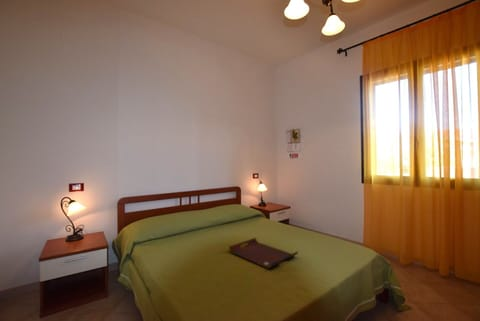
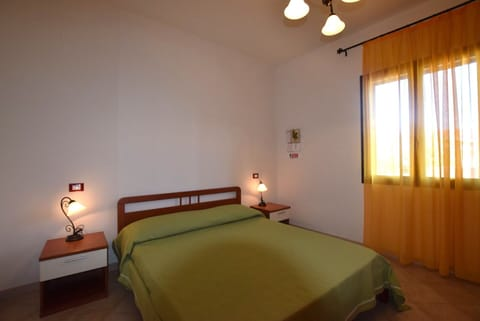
- serving tray [228,237,299,270]
